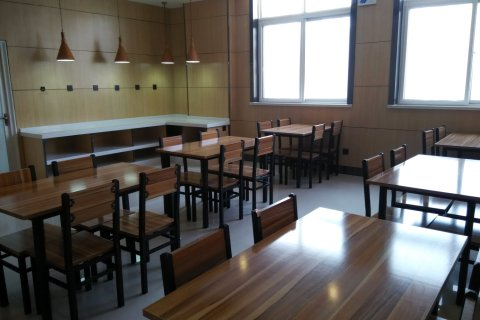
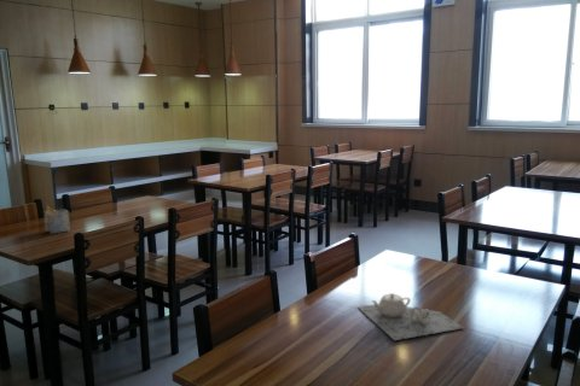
+ napkin holder [44,205,71,235]
+ teapot [356,292,464,341]
